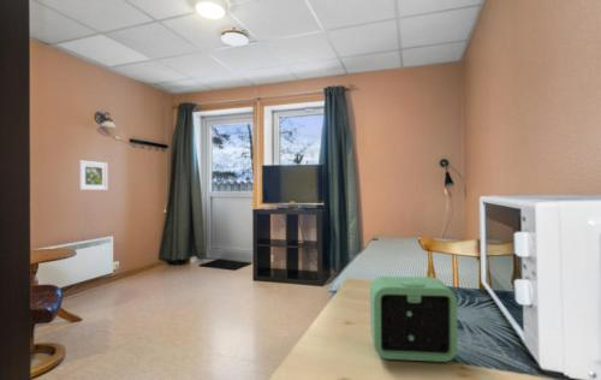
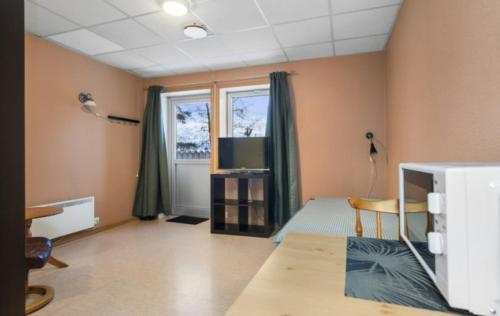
- alarm clock [369,275,458,363]
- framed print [78,160,108,191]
